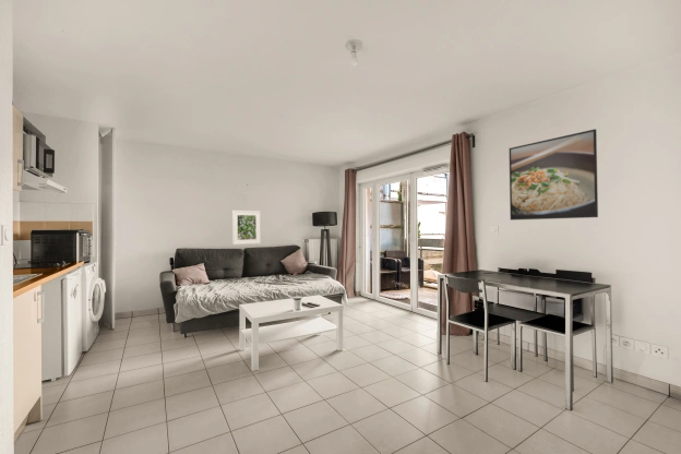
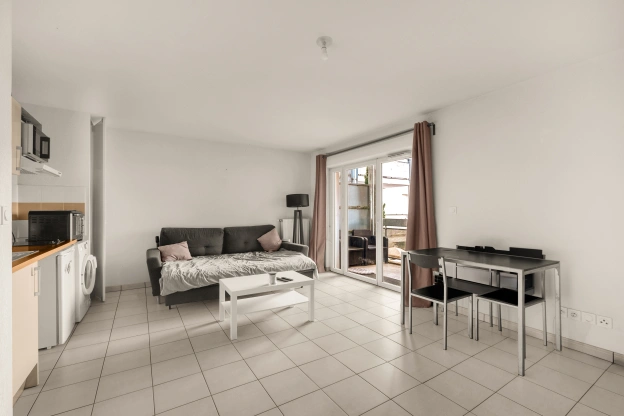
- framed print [509,128,599,222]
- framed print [231,210,262,246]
